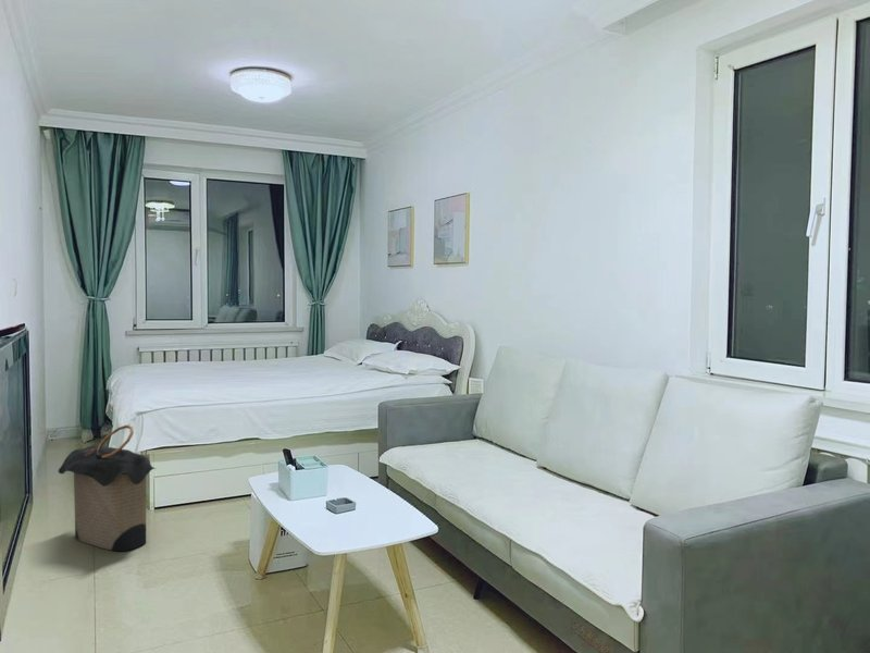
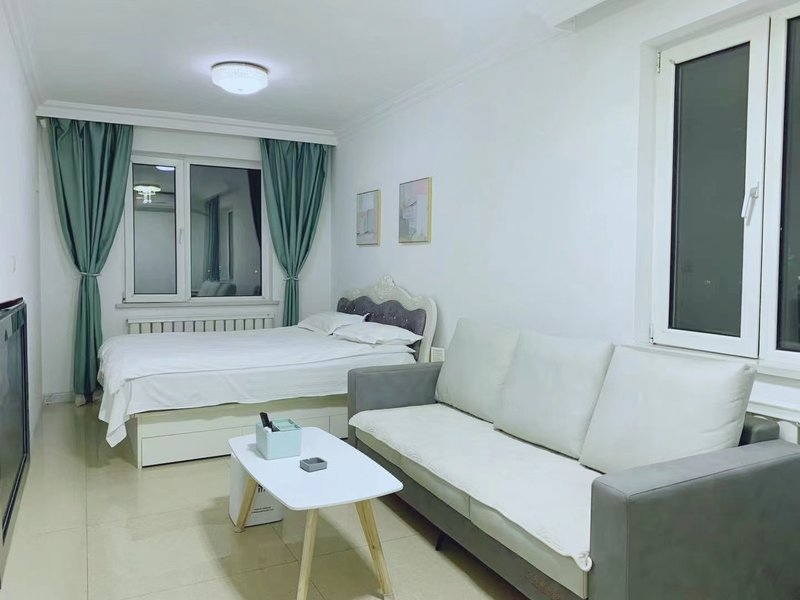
- laundry hamper [58,423,158,552]
